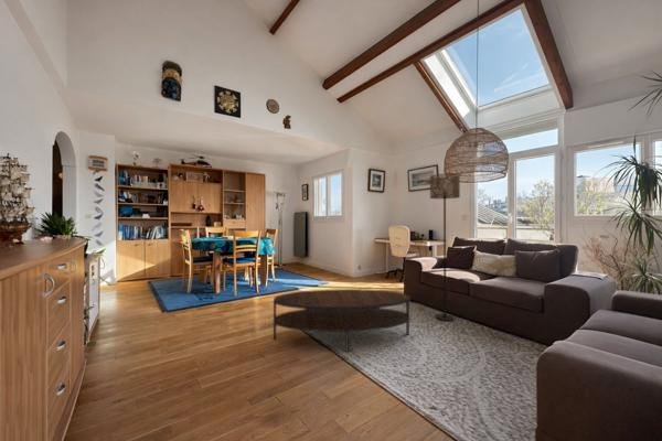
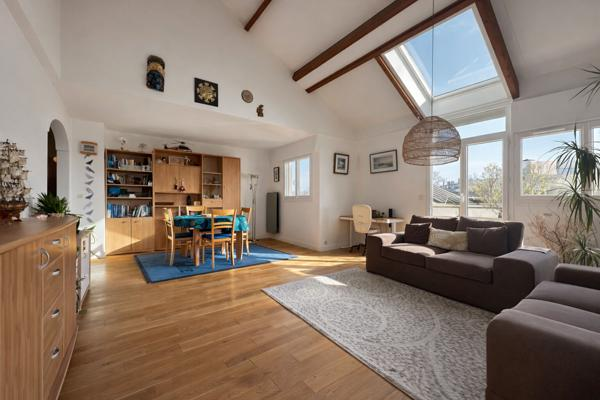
- floor lamp [429,173,461,322]
- coffee table [273,288,412,353]
